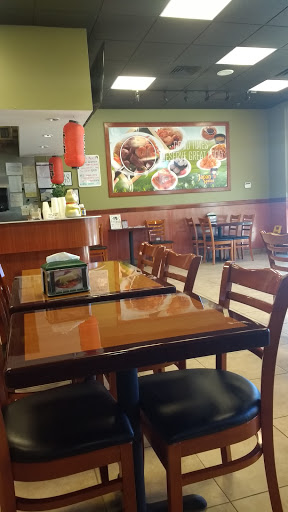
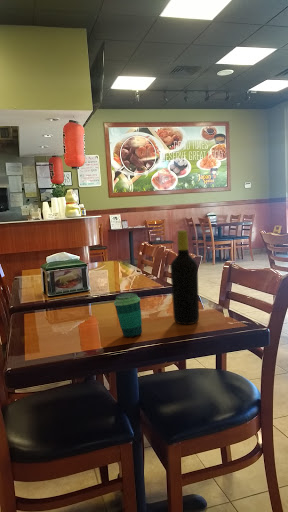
+ cup [113,292,143,338]
+ bottle [169,229,200,325]
